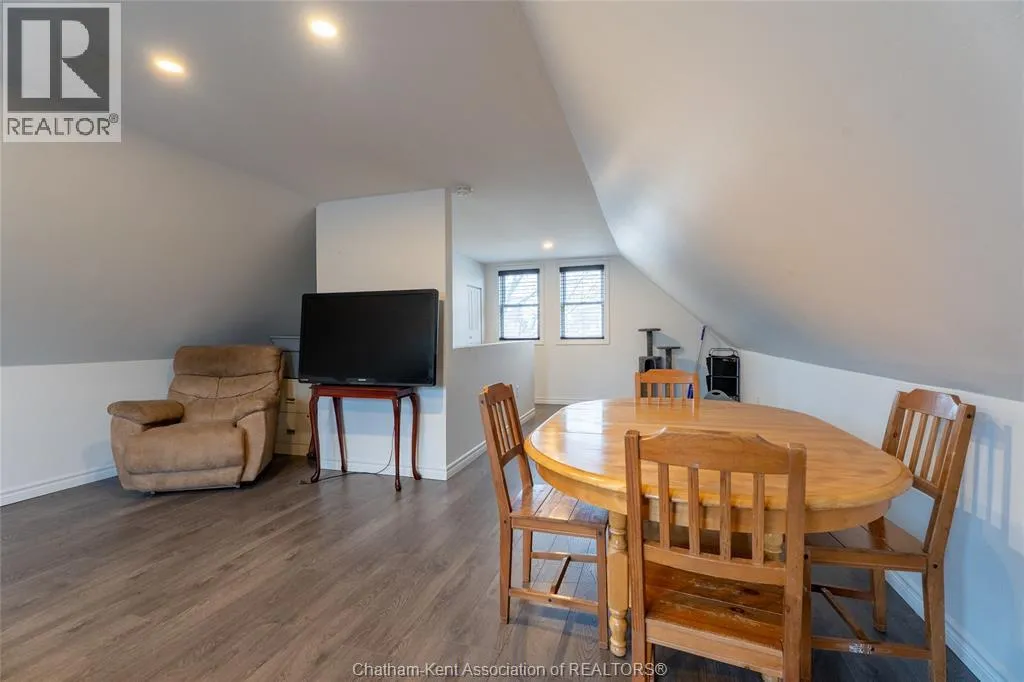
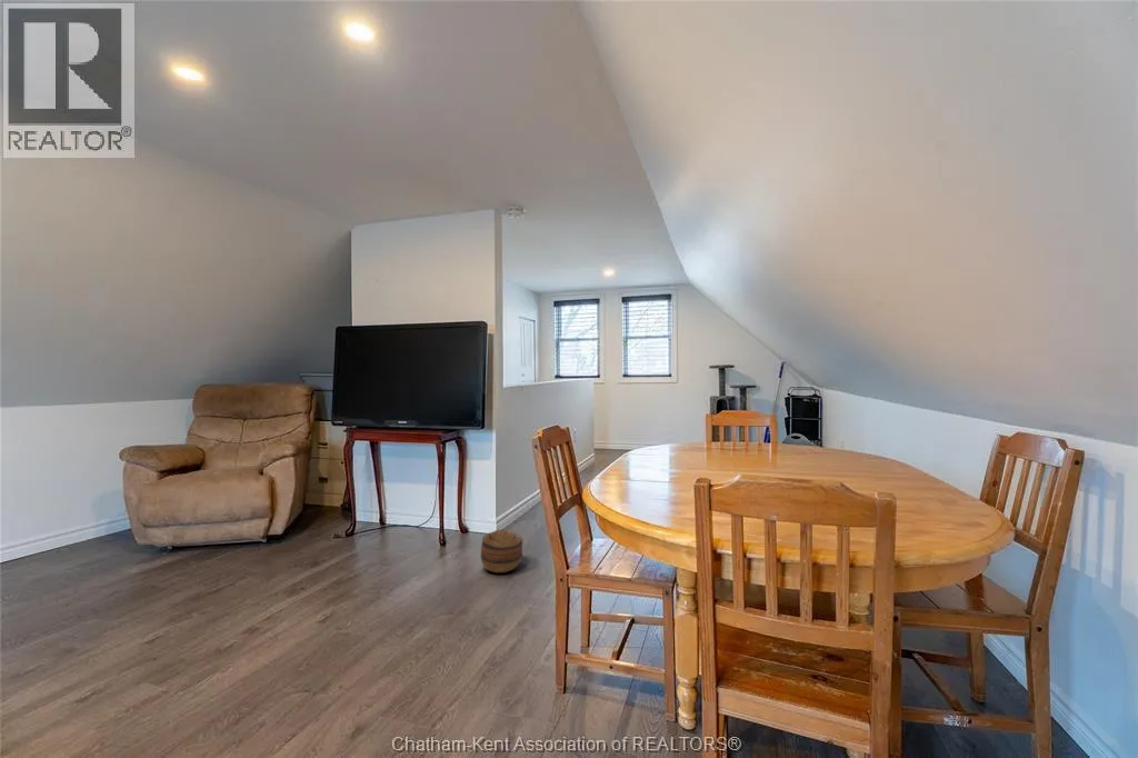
+ basket [479,528,523,574]
